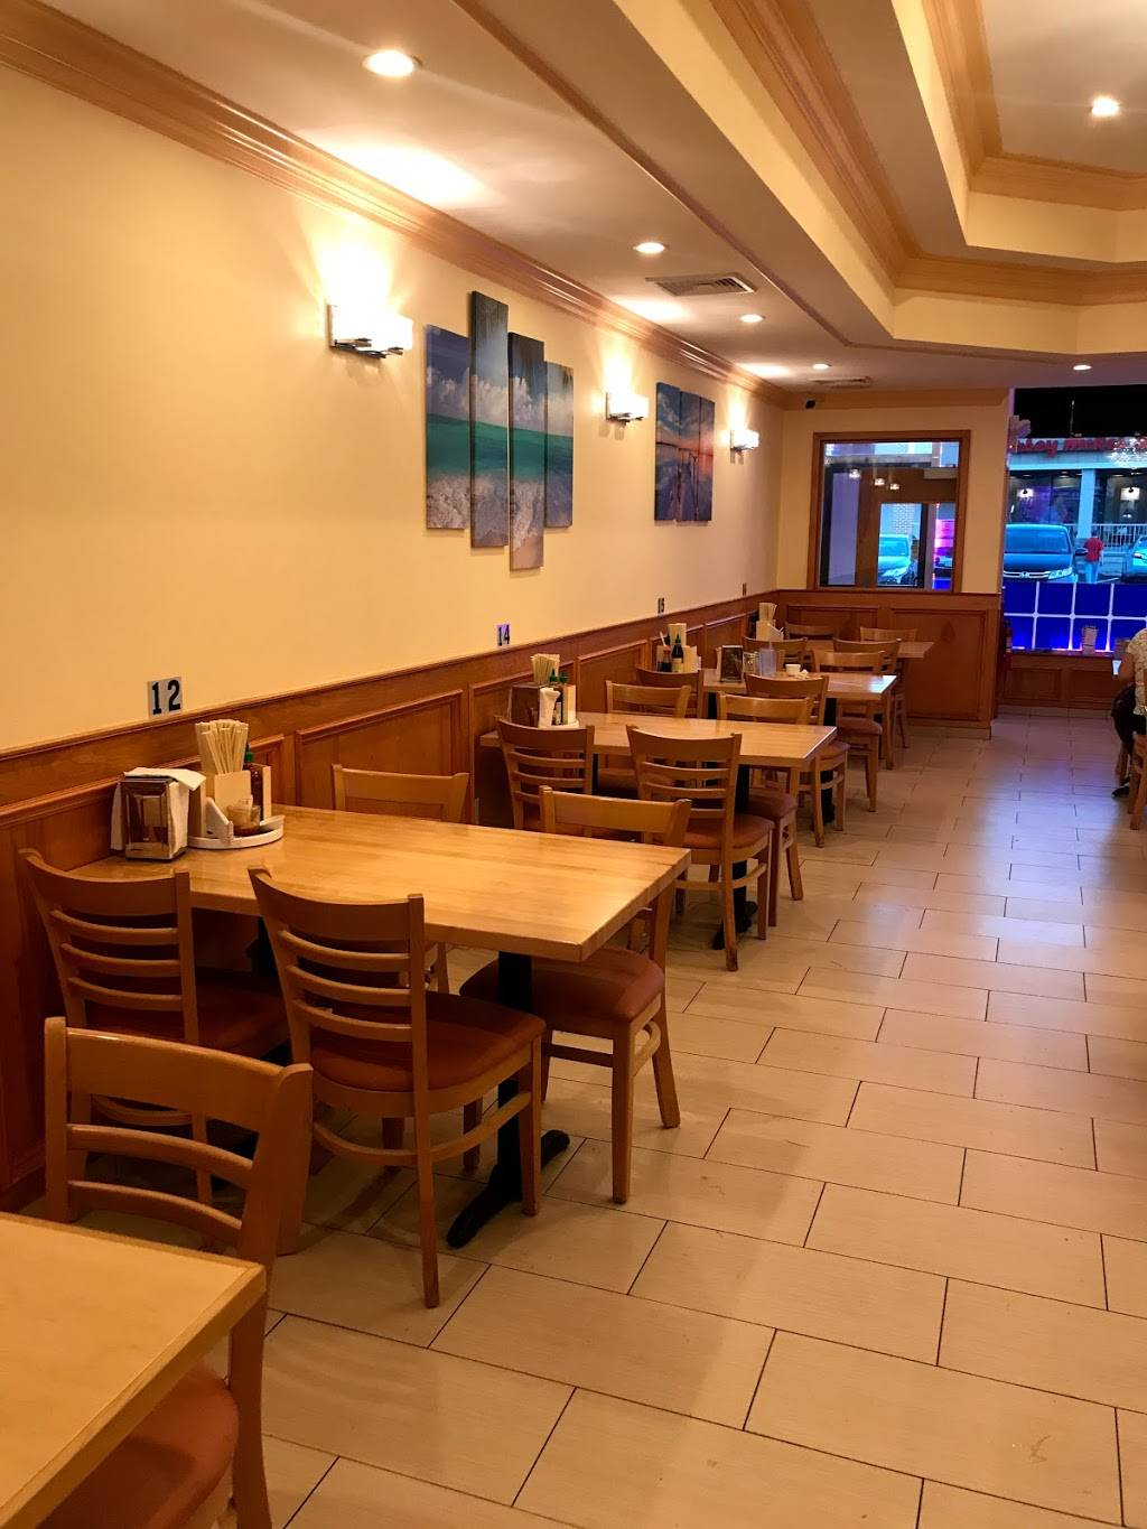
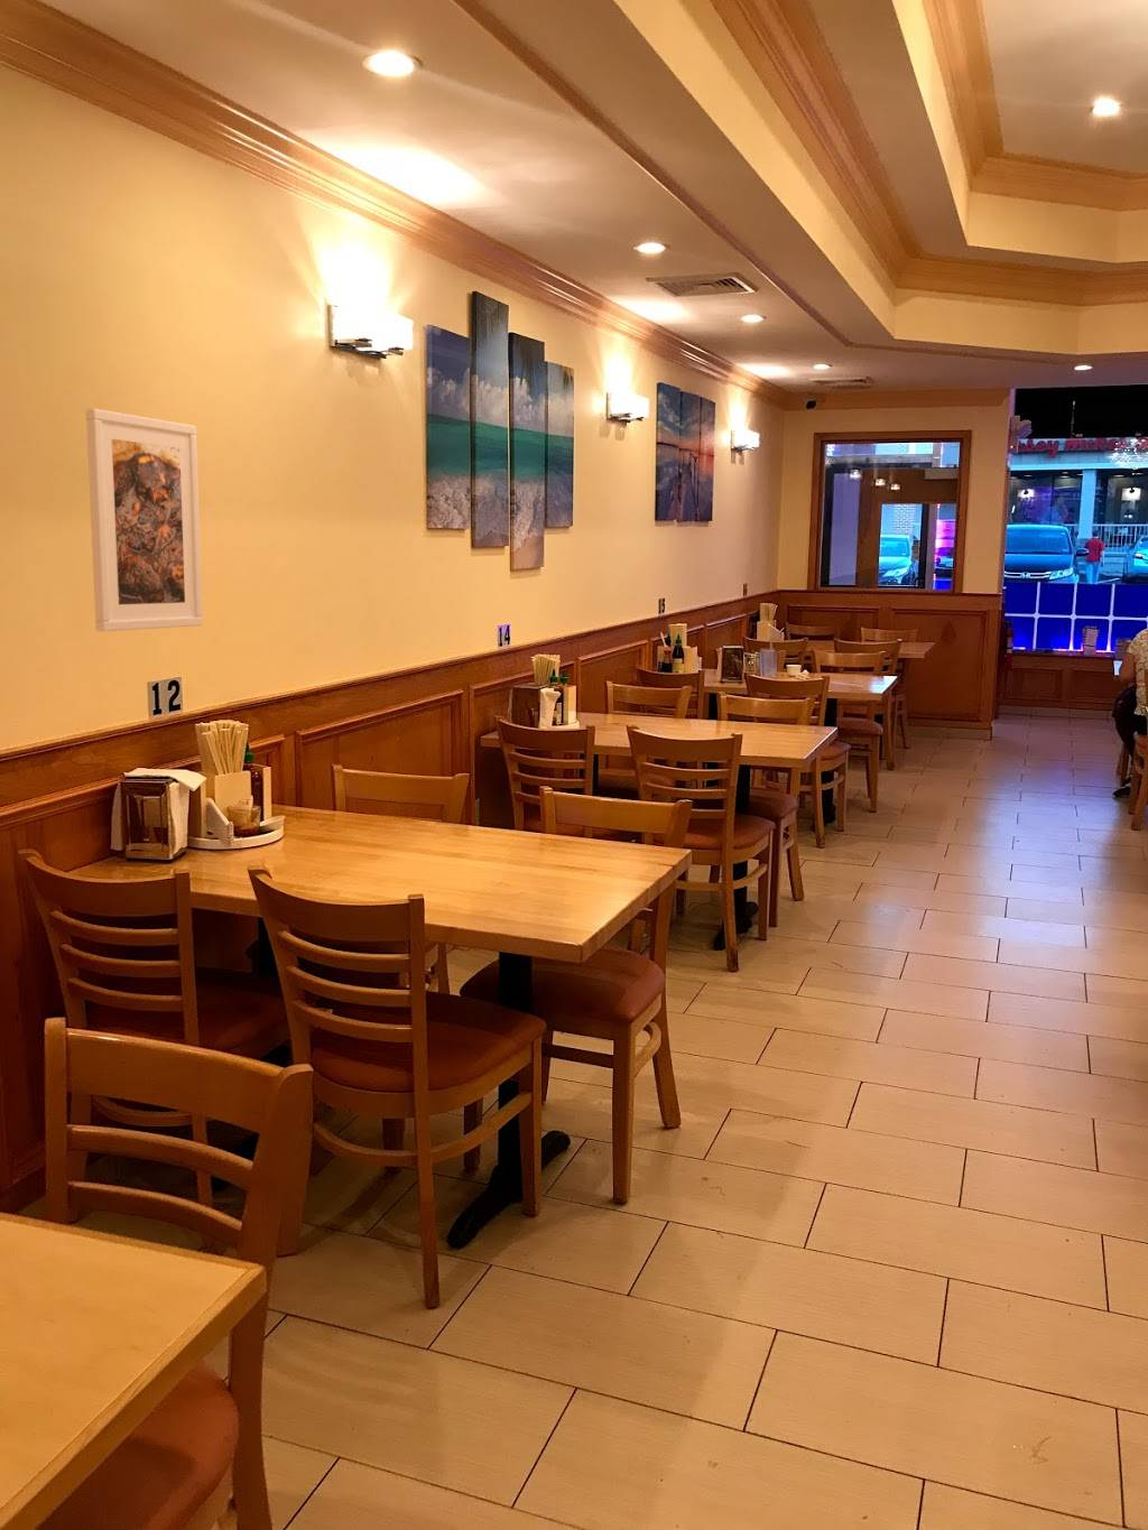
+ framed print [86,408,204,632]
